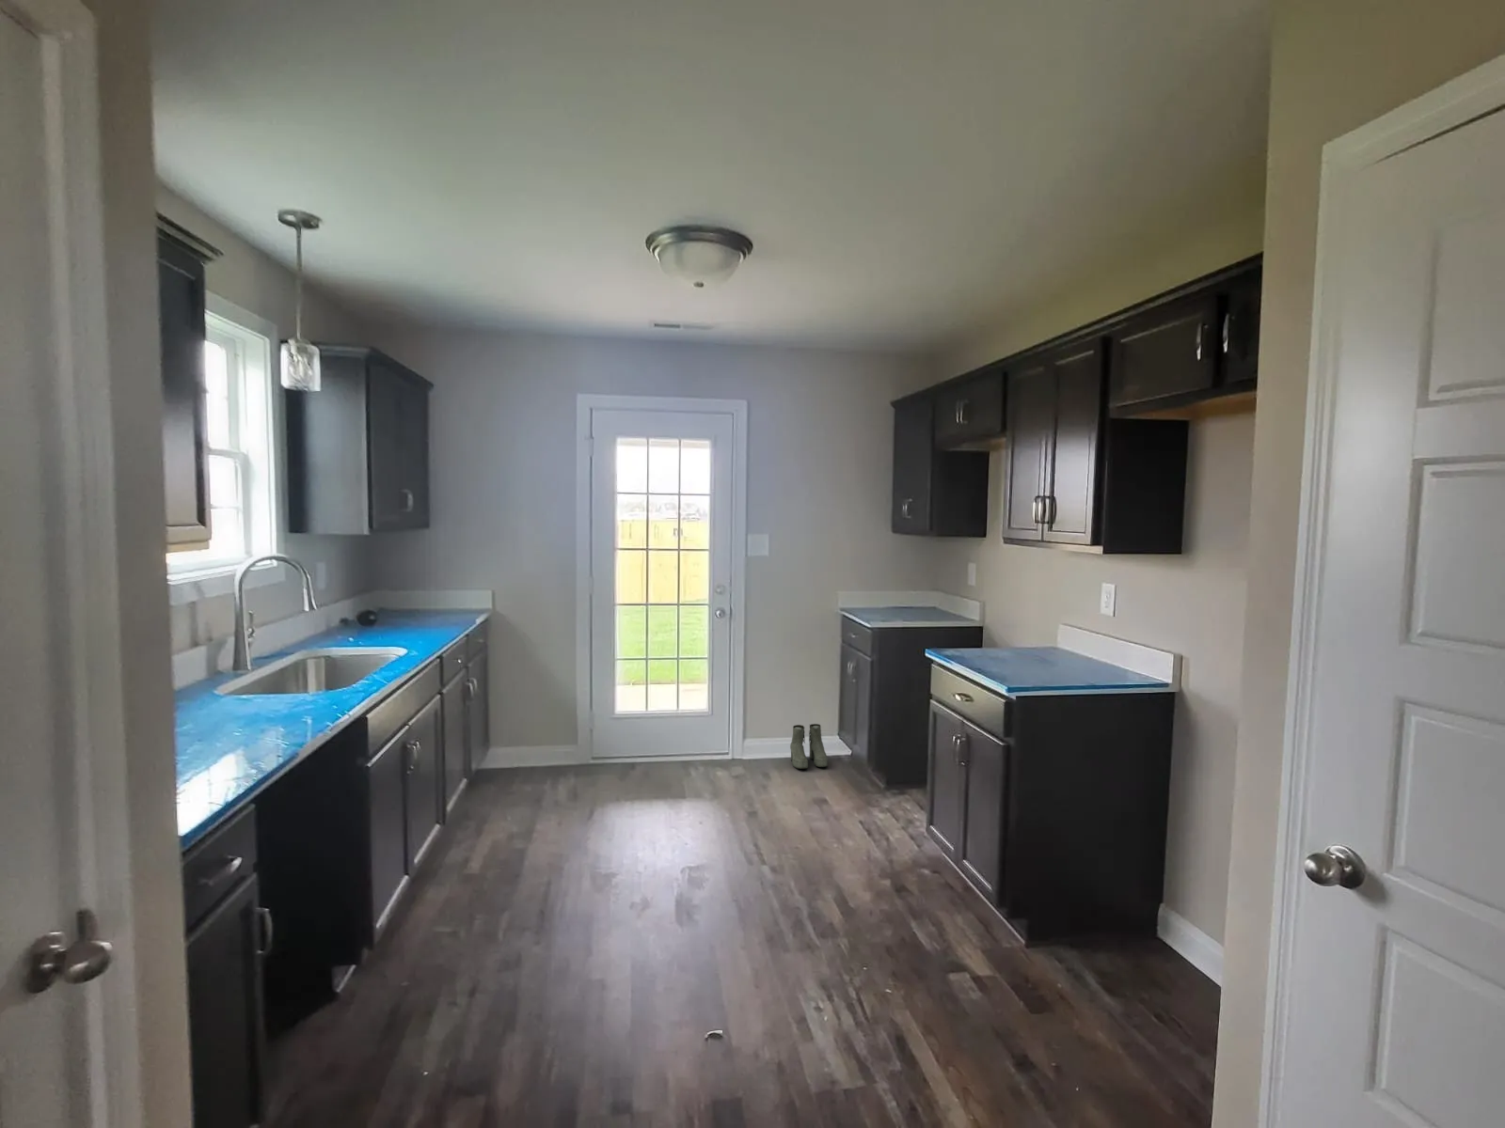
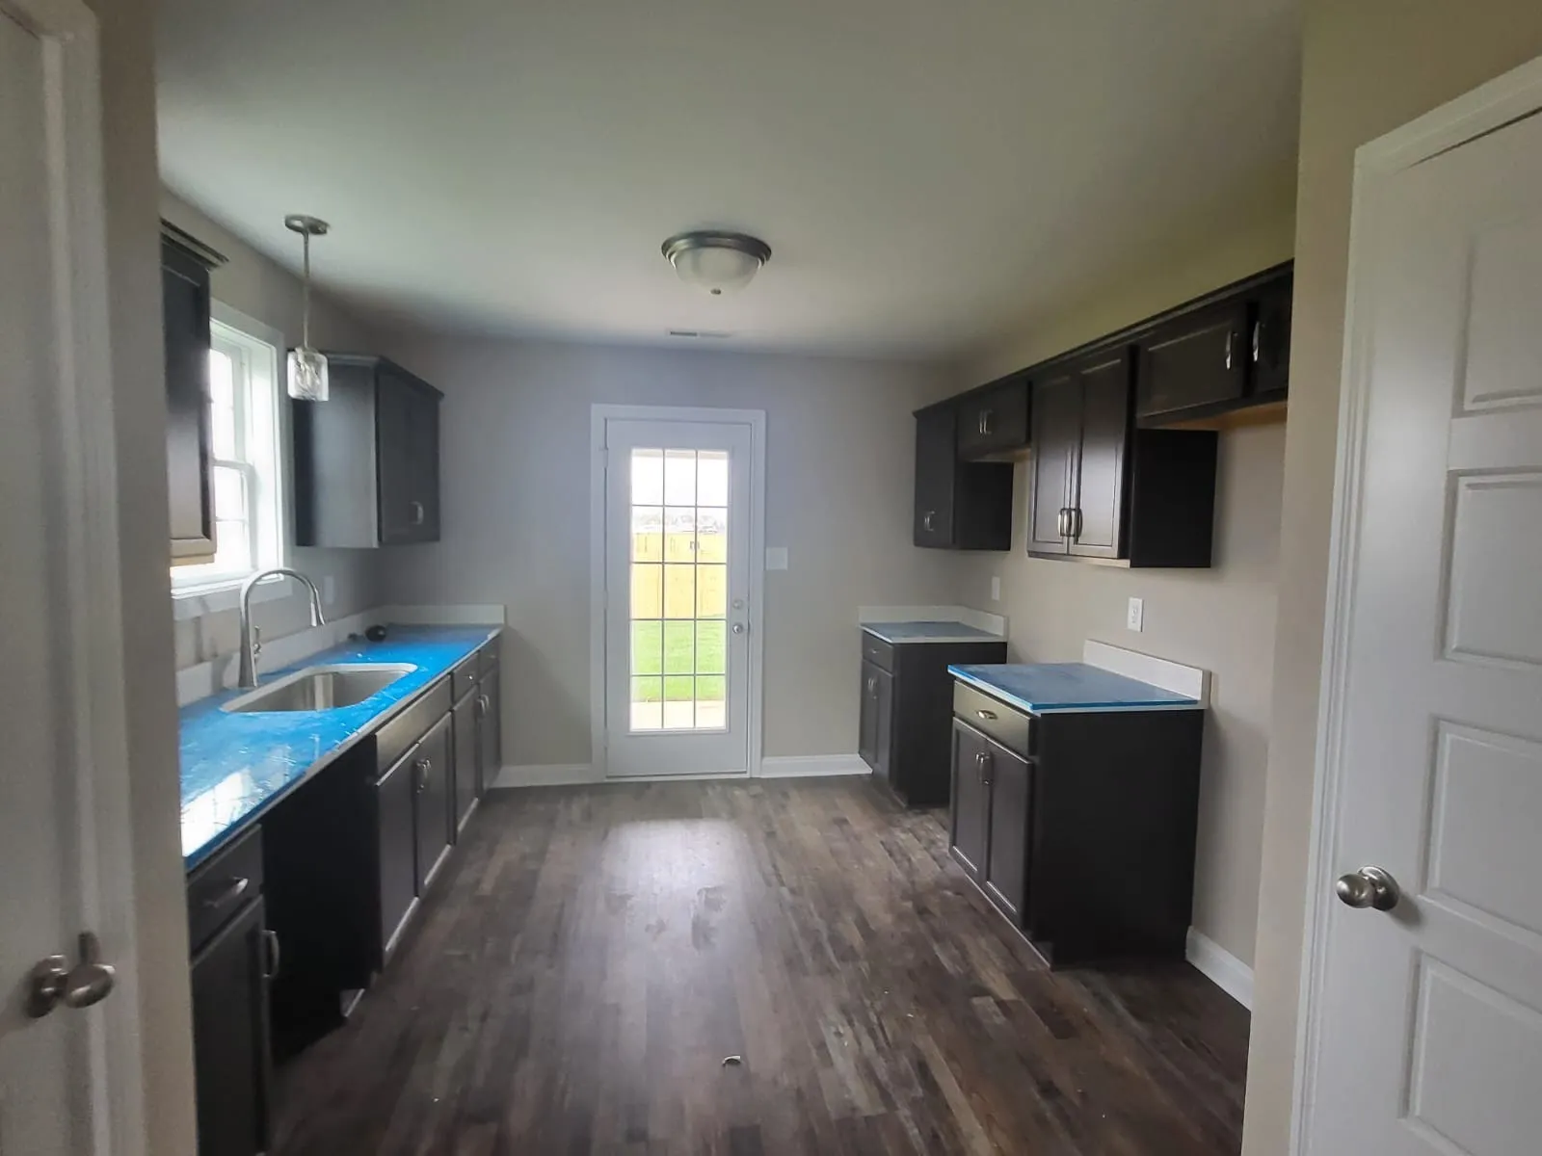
- boots [789,723,828,770]
